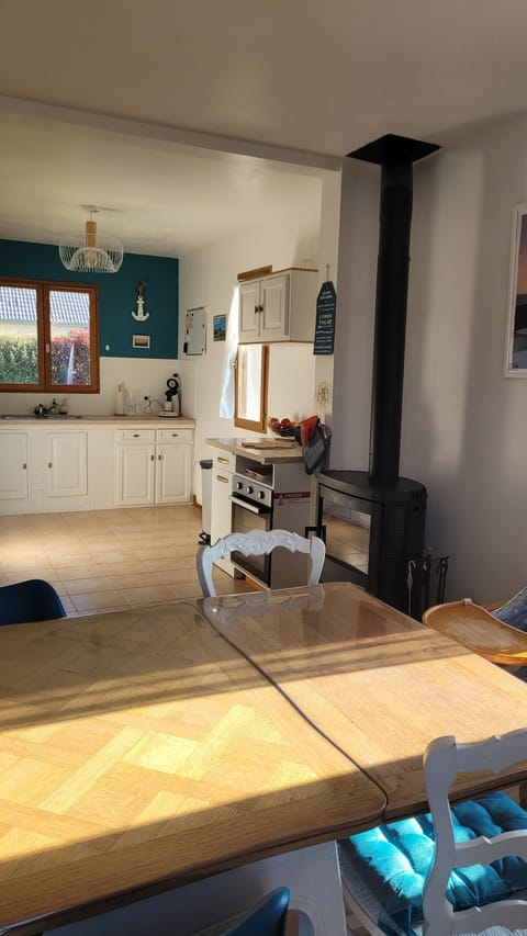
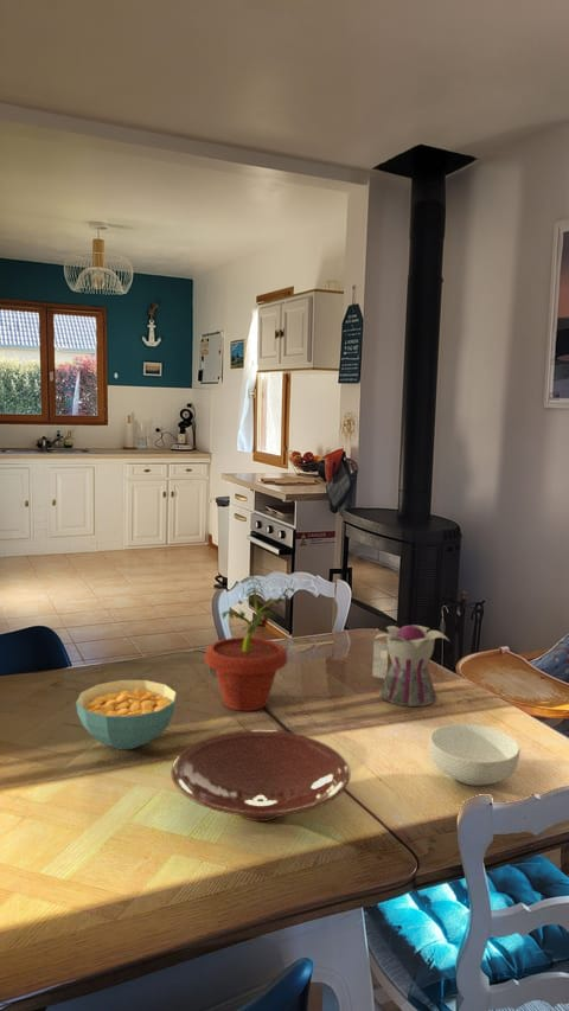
+ cereal bowl [75,679,178,750]
+ teapot [371,623,450,708]
+ potted plant [204,571,298,712]
+ bowl [170,729,352,823]
+ cereal bowl [428,723,520,787]
